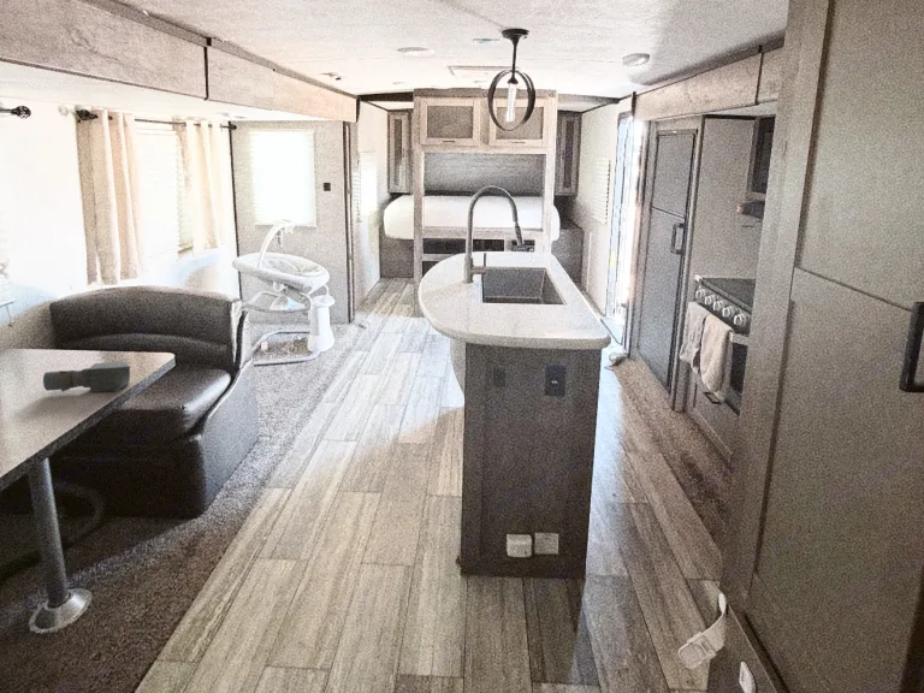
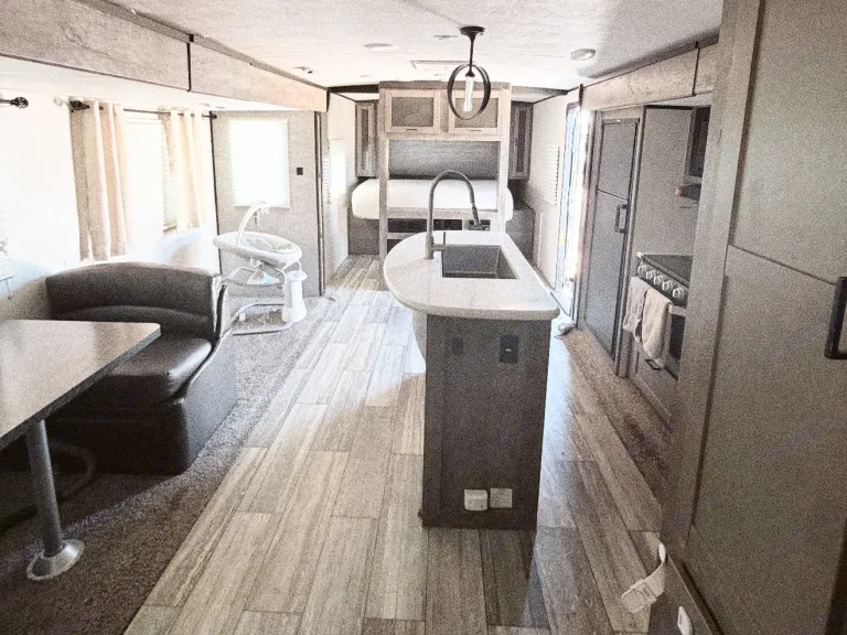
- bust sculpture [42,361,131,393]
